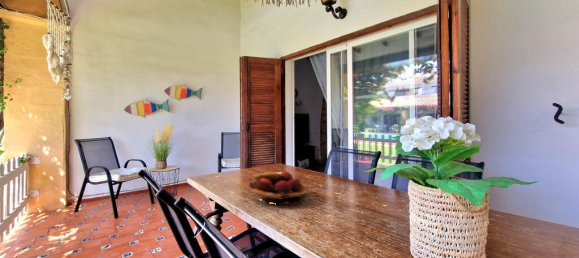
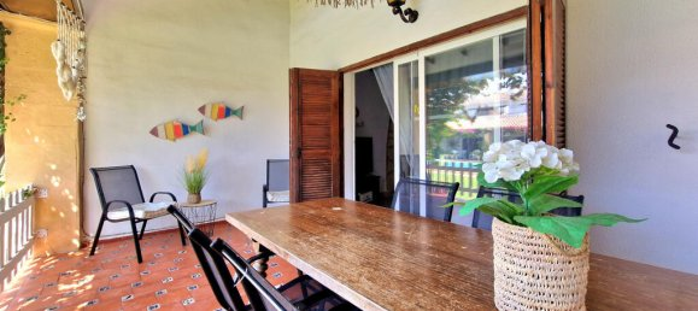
- fruit basket [246,170,310,206]
